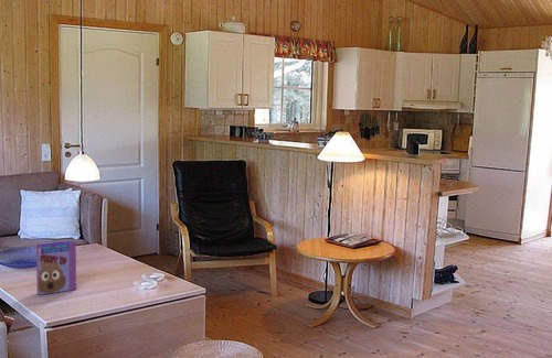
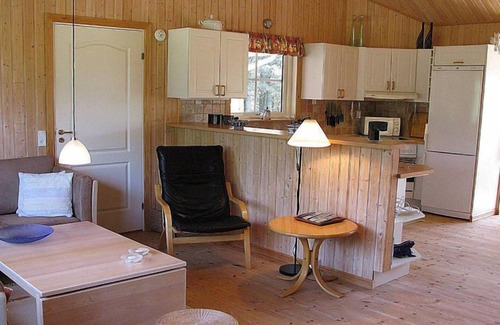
- cereal box [35,240,77,296]
